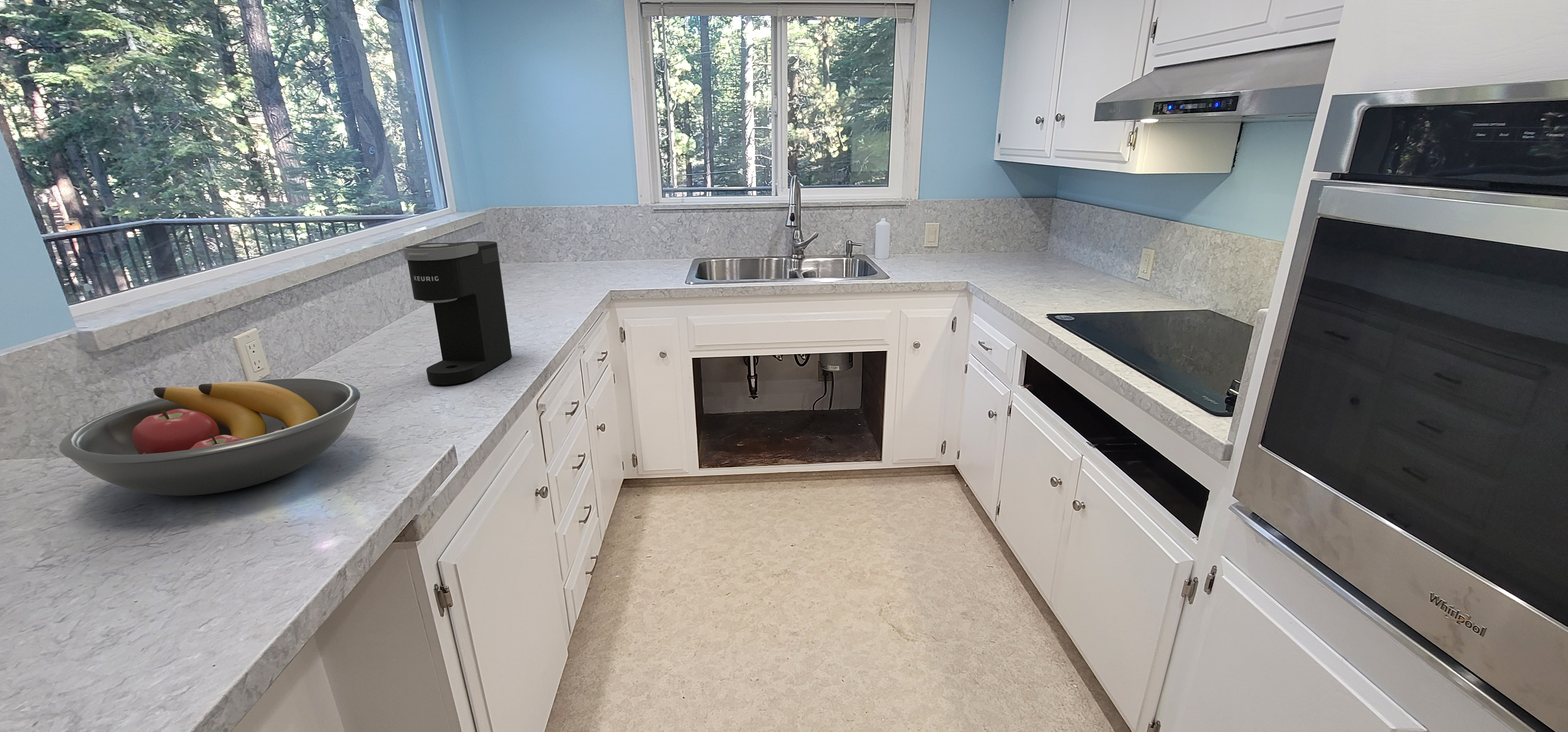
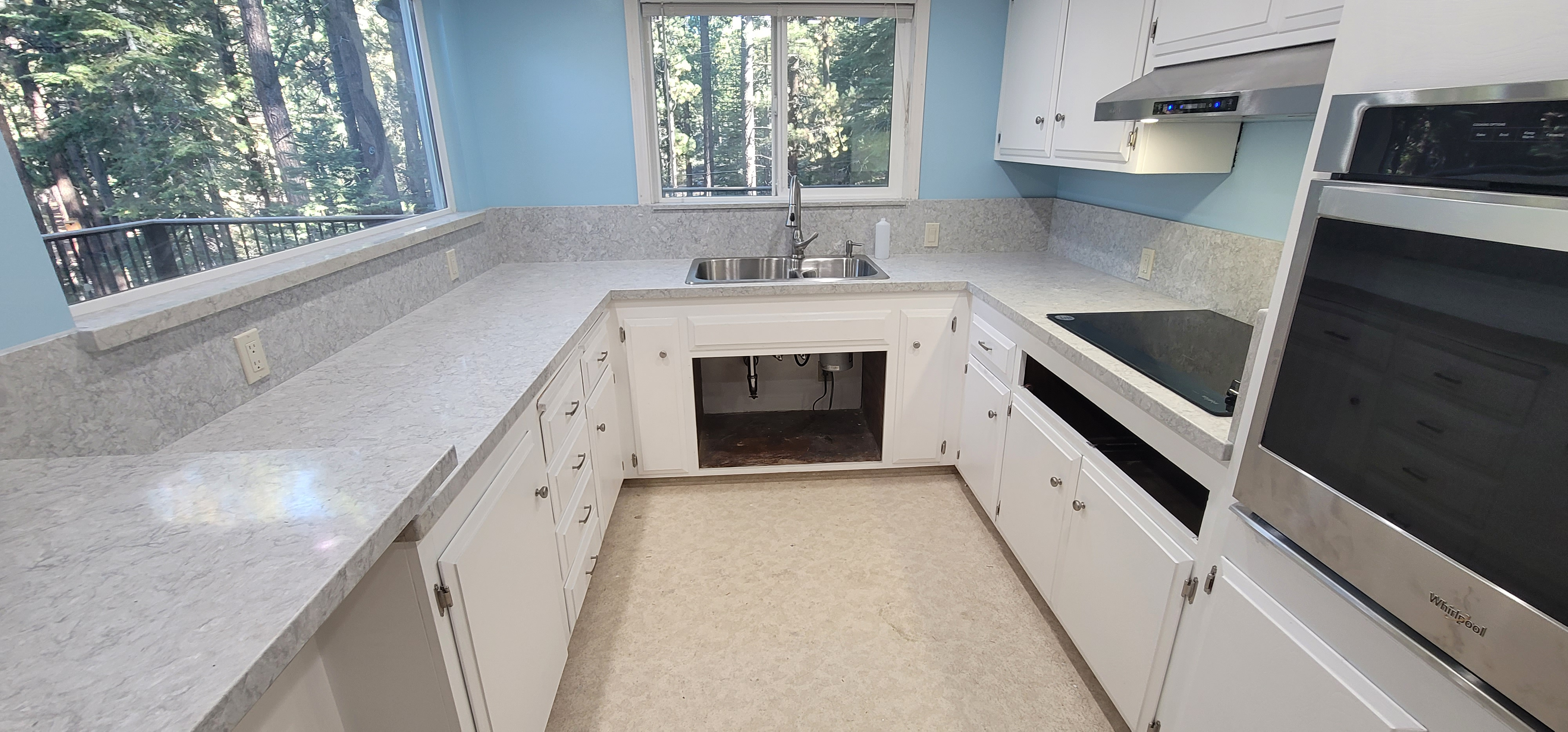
- coffee maker [403,241,512,386]
- fruit bowl [59,377,361,496]
